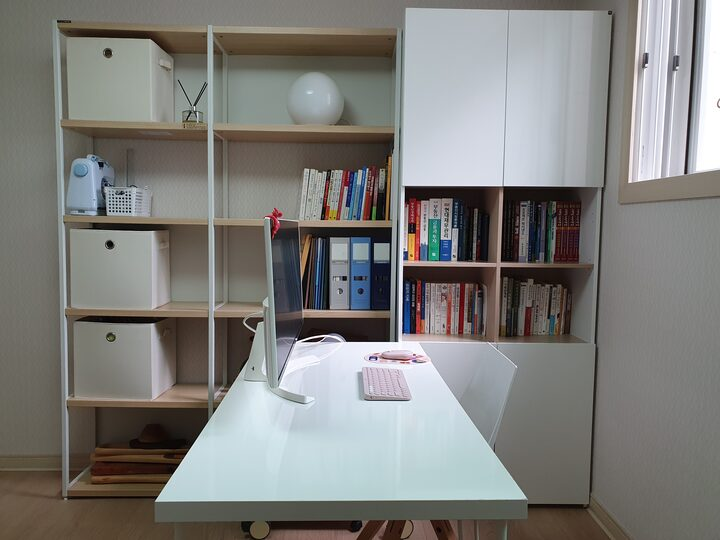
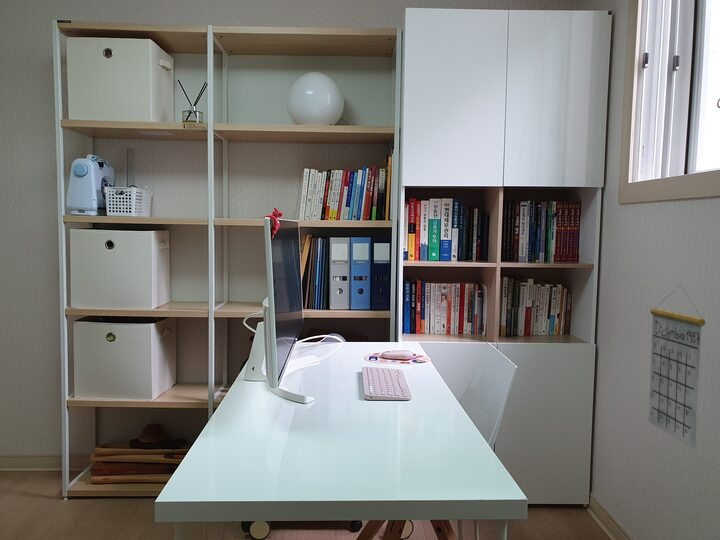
+ calendar [648,283,706,451]
